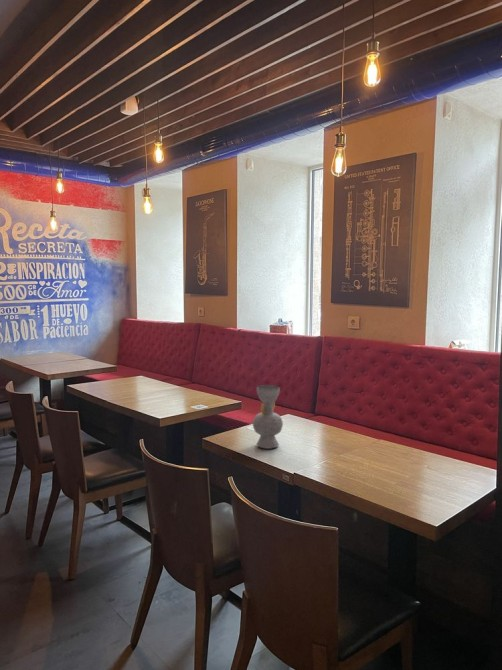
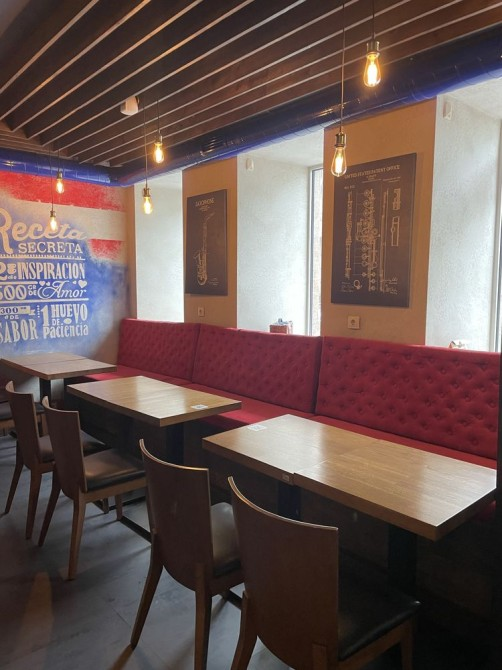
- decorative vase [252,384,284,450]
